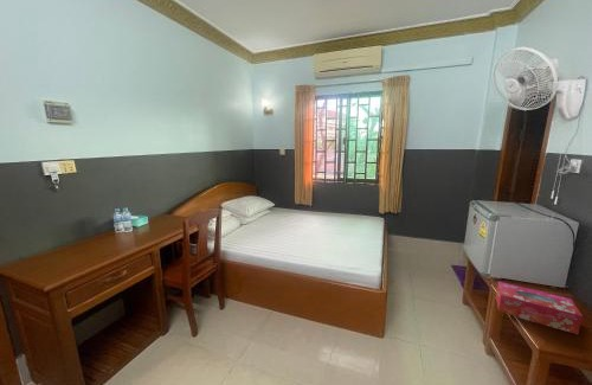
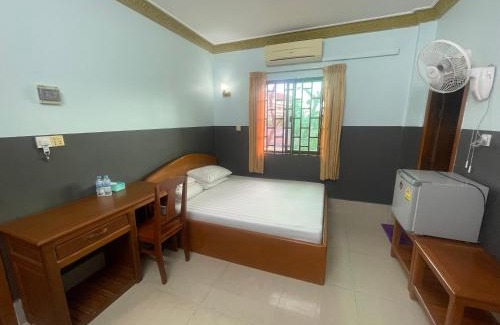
- tissue box [495,281,584,335]
